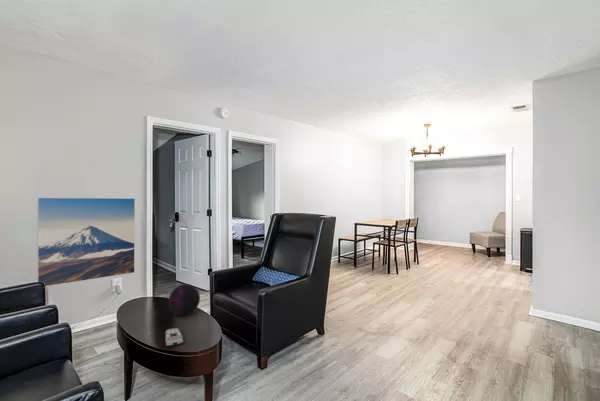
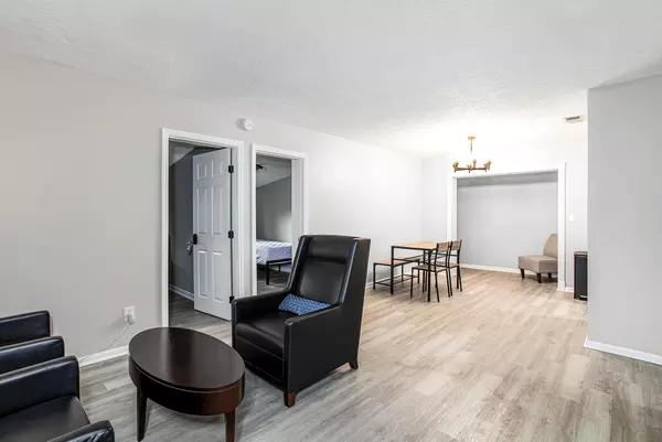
- remote control [164,327,184,347]
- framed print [36,197,136,287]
- decorative orb [168,283,201,316]
